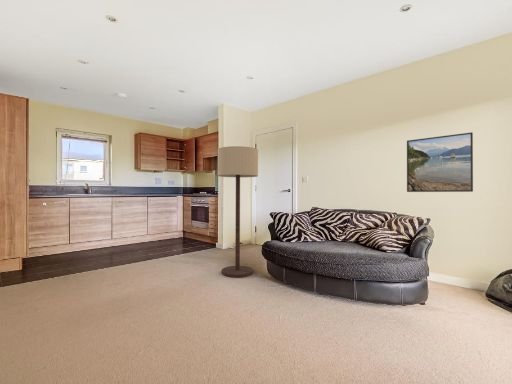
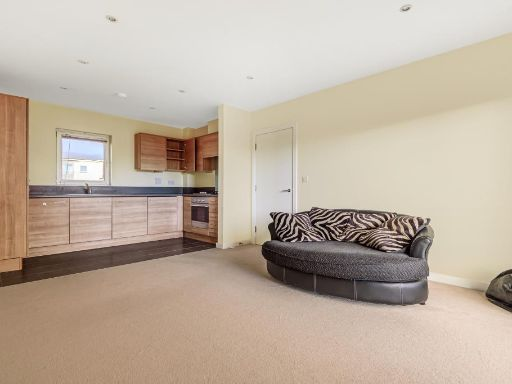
- floor lamp [217,145,259,278]
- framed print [406,131,474,193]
